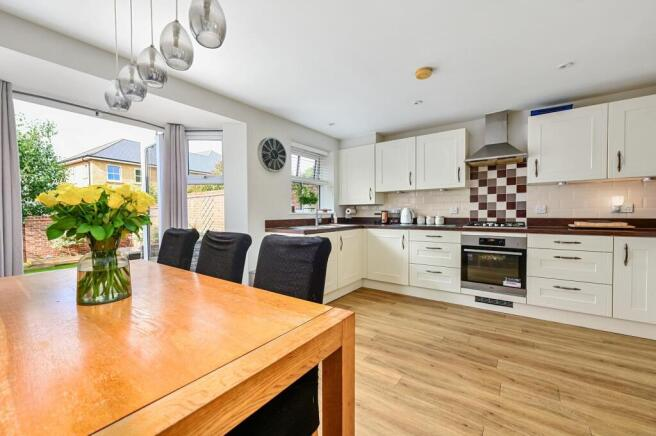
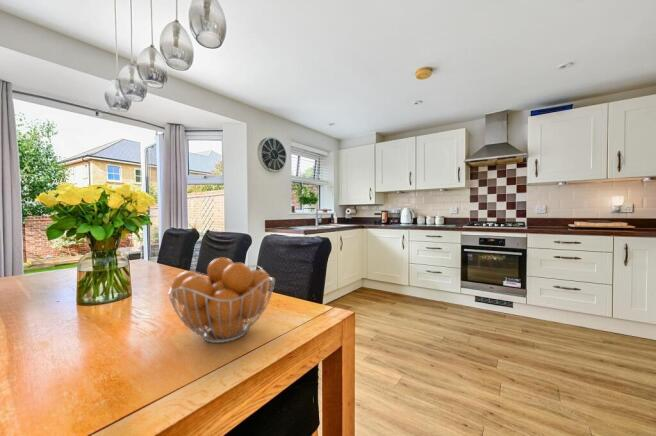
+ fruit basket [167,256,276,344]
